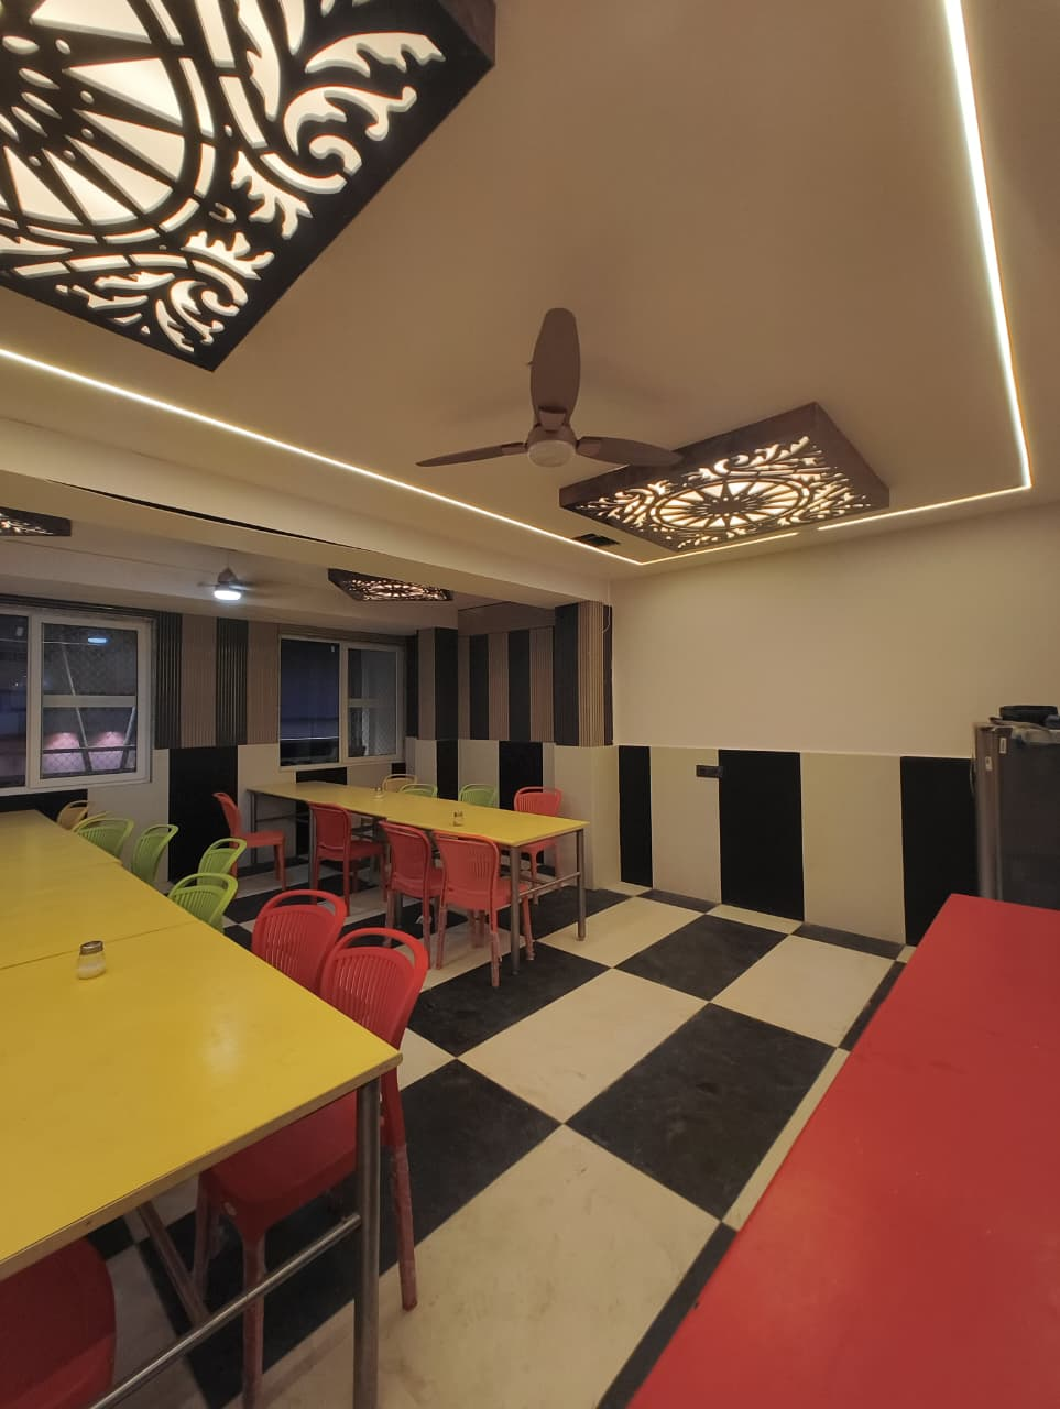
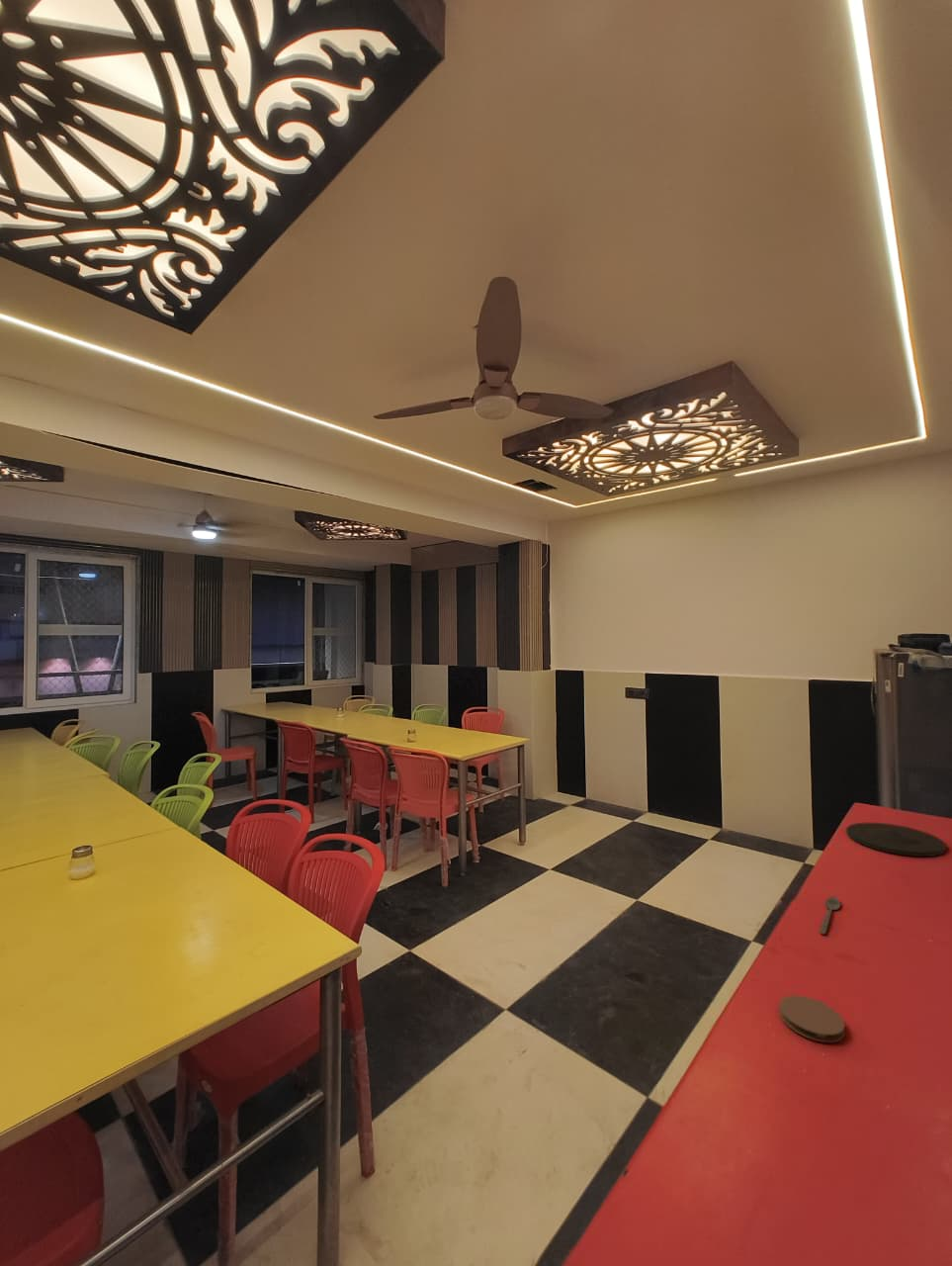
+ spoon [819,895,841,936]
+ coaster [778,994,846,1043]
+ plate [845,822,947,858]
